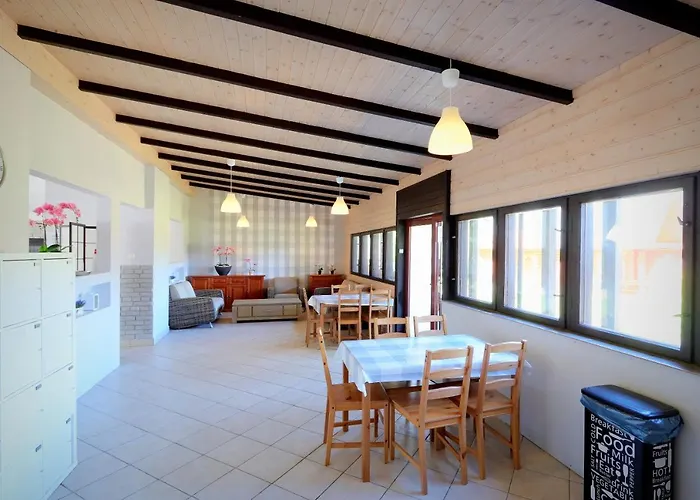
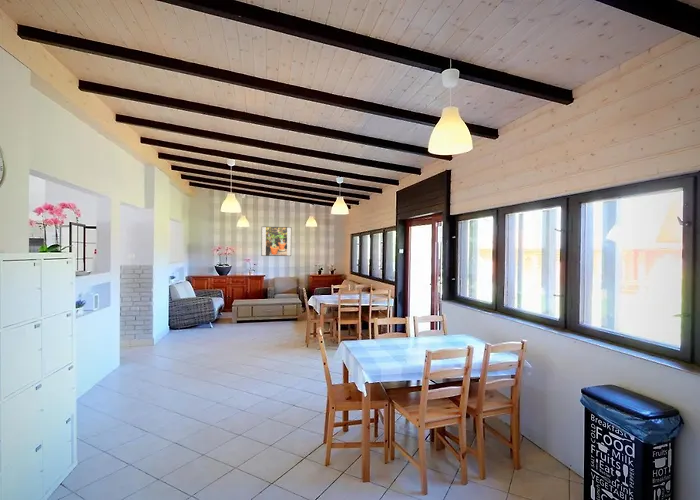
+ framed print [260,226,292,257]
